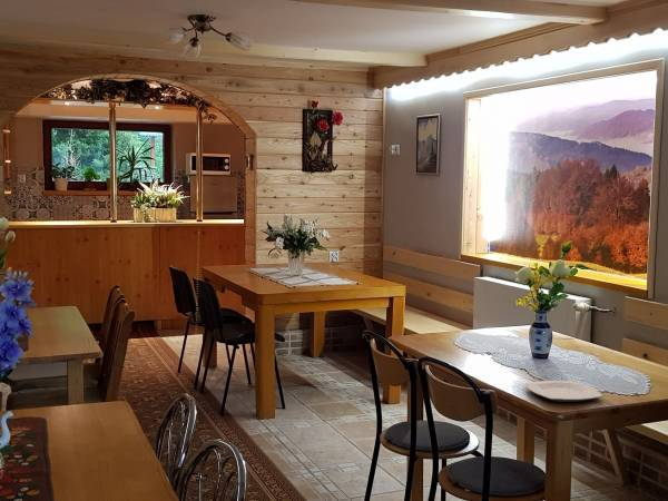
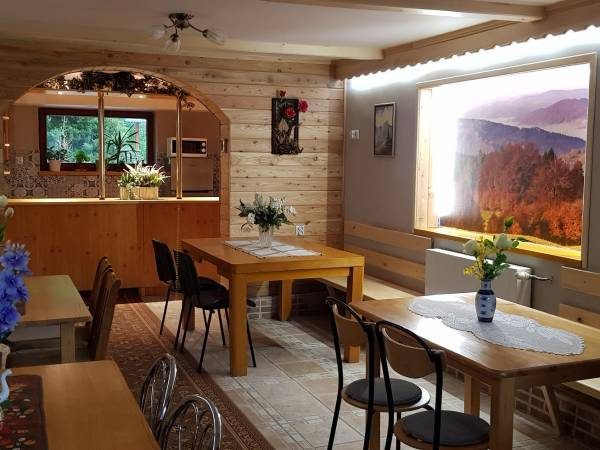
- plate [524,380,603,403]
